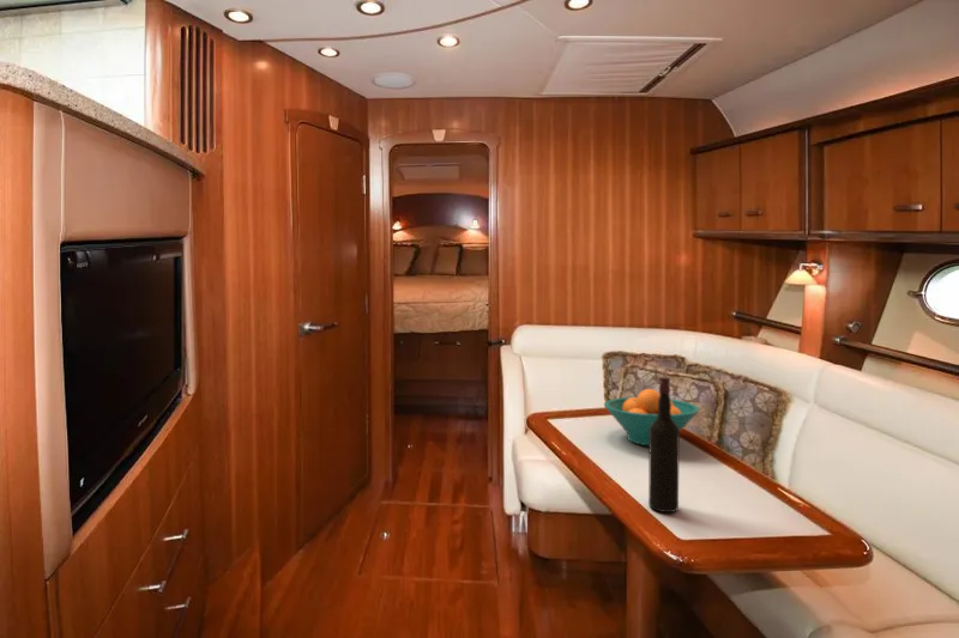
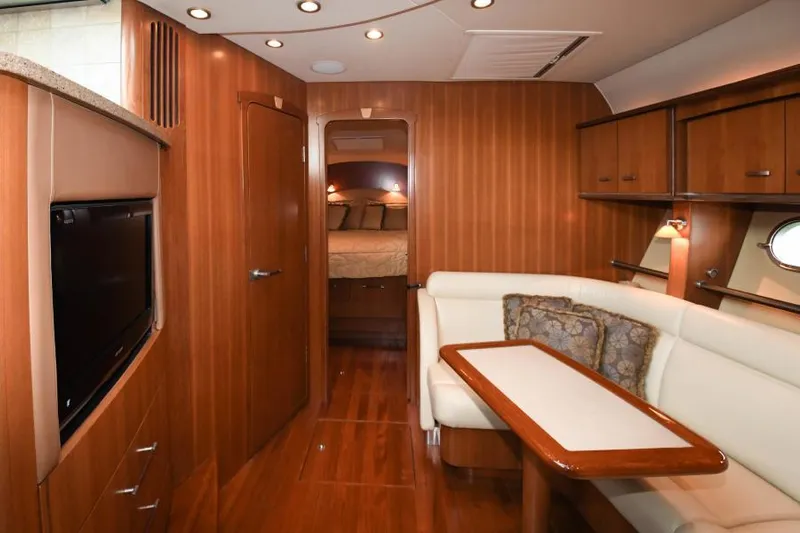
- wine bottle [647,376,681,514]
- fruit bowl [603,388,701,446]
